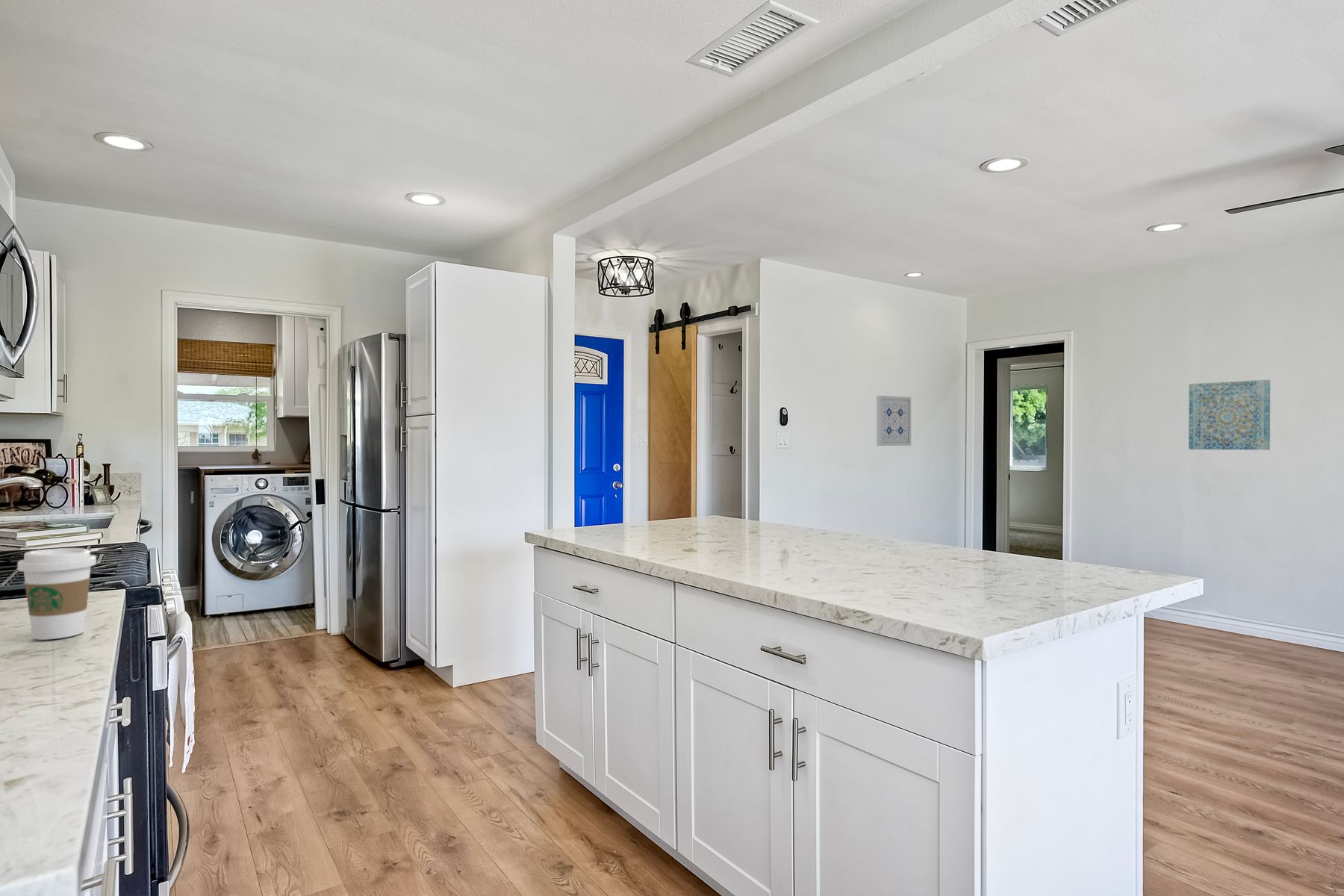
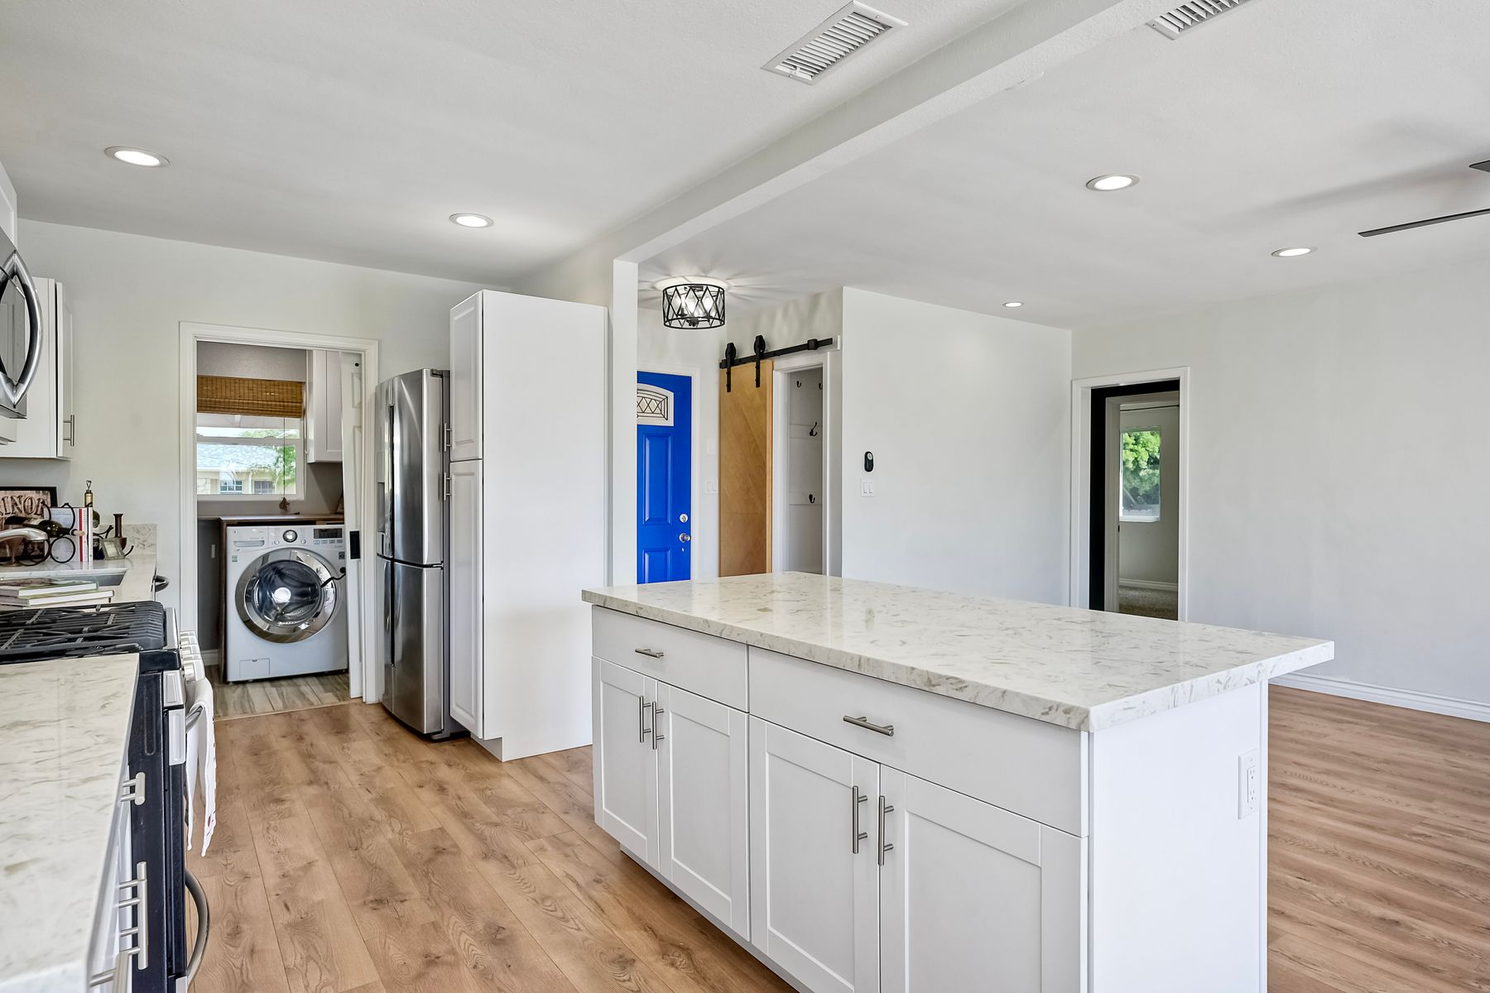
- wall art [1188,379,1271,451]
- coffee cup [17,547,97,641]
- wall art [876,395,912,447]
